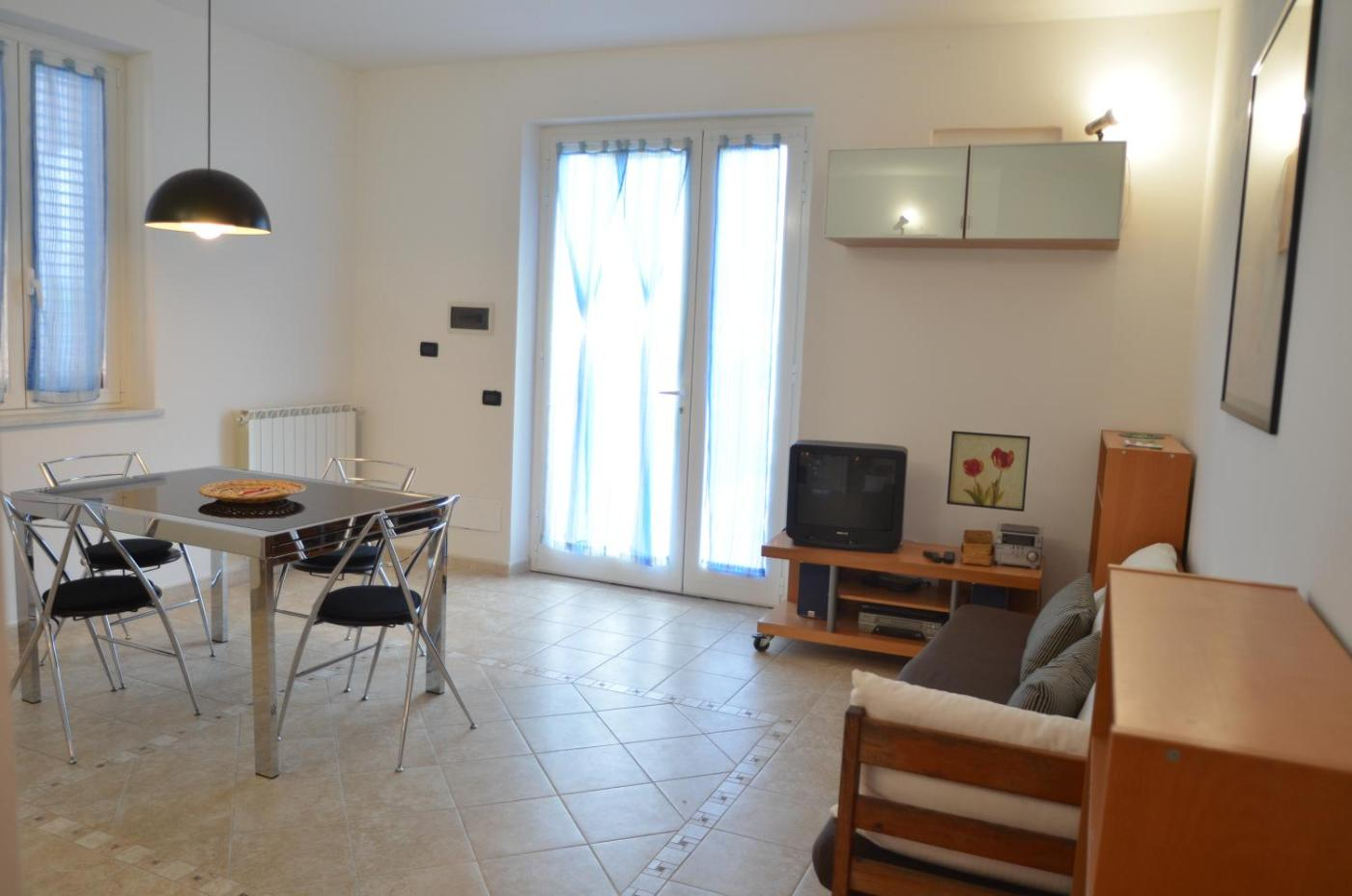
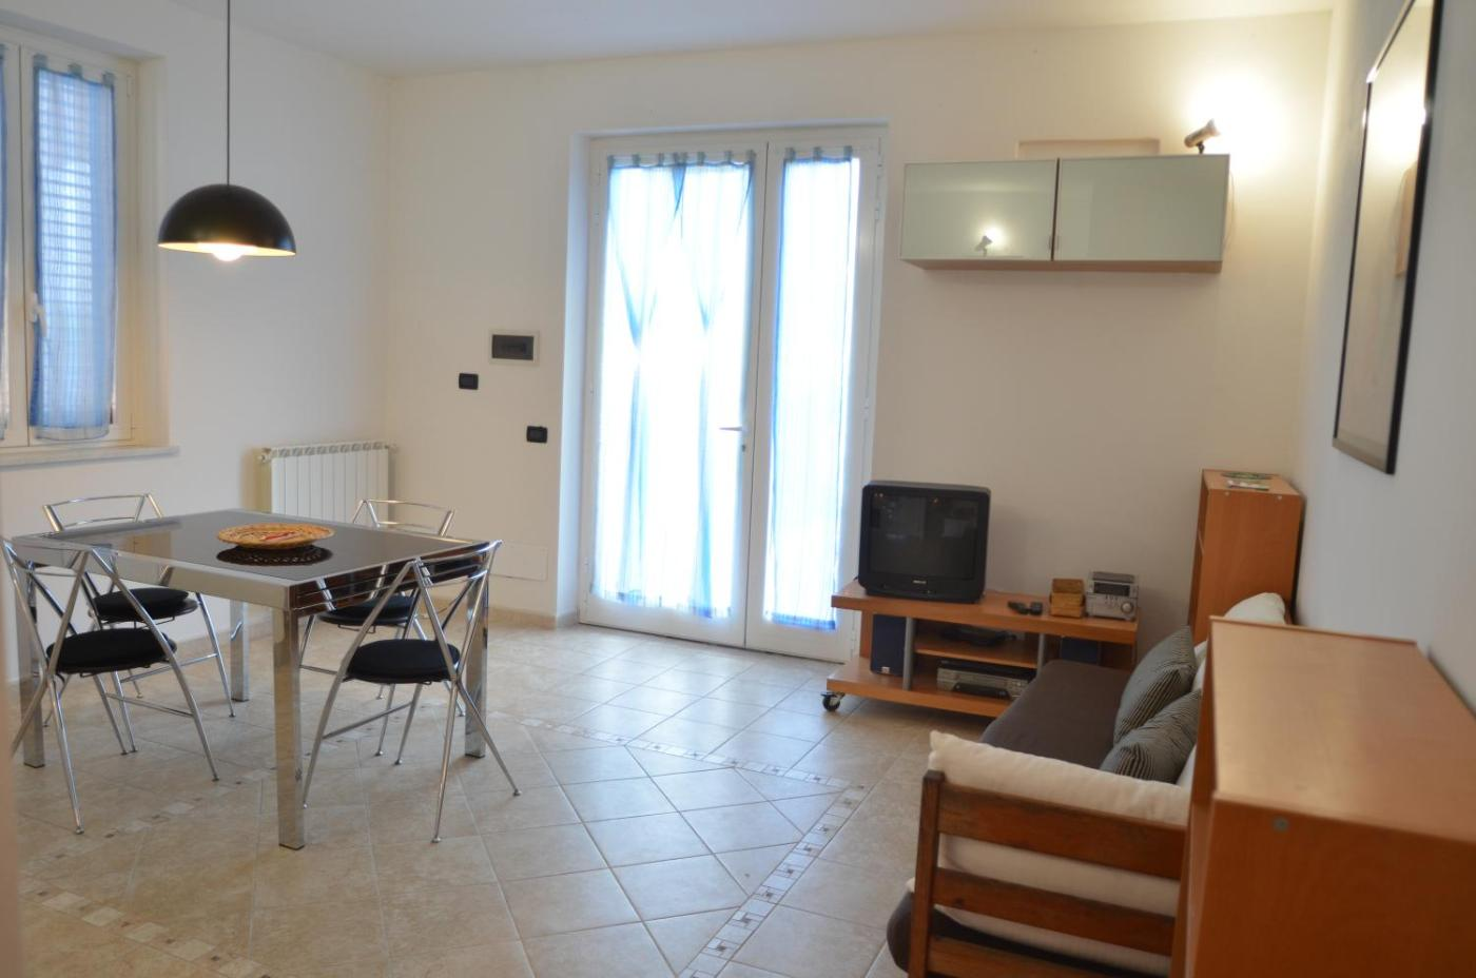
- wall art [945,430,1031,513]
